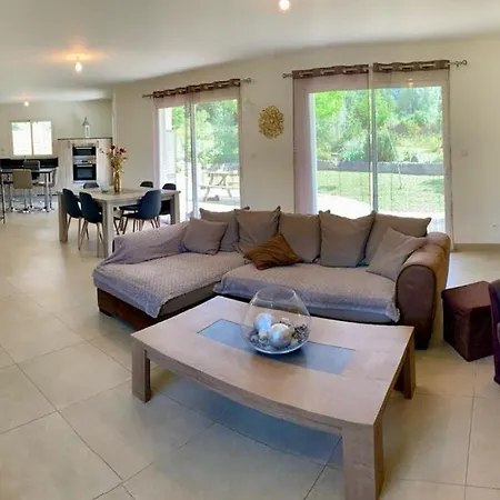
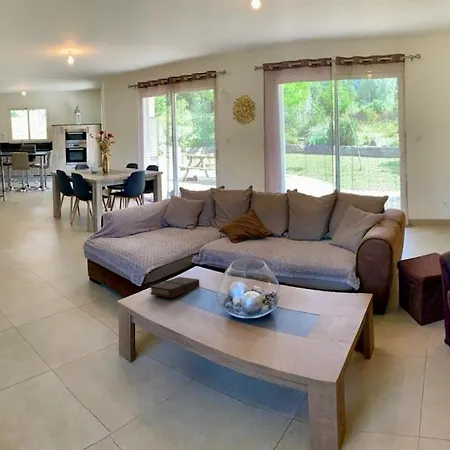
+ book [149,276,200,299]
